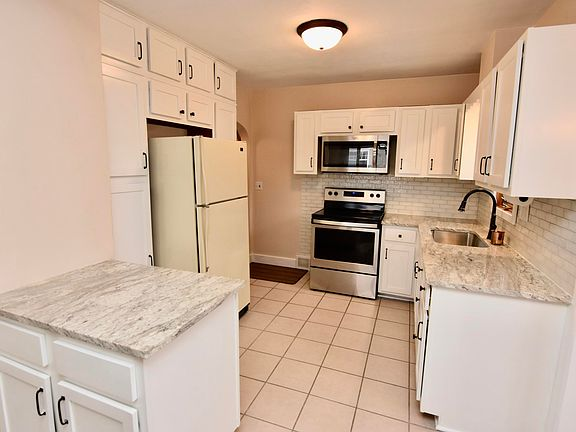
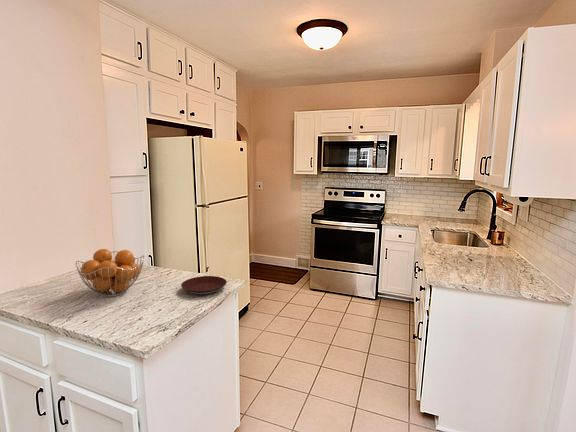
+ fruit basket [75,248,145,298]
+ plate [180,275,228,296]
